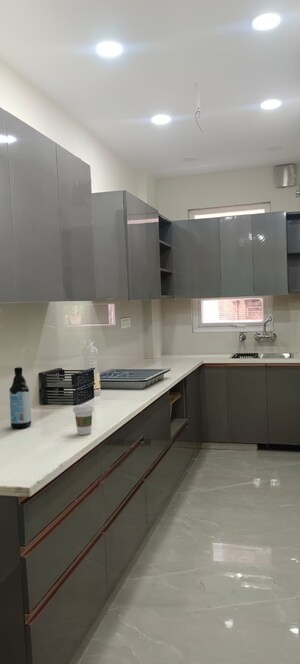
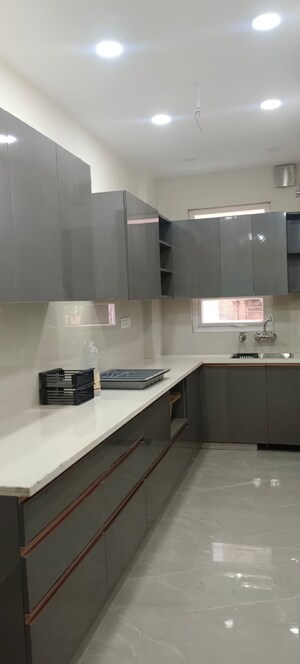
- water bottle [9,366,32,429]
- coffee cup [72,404,95,436]
